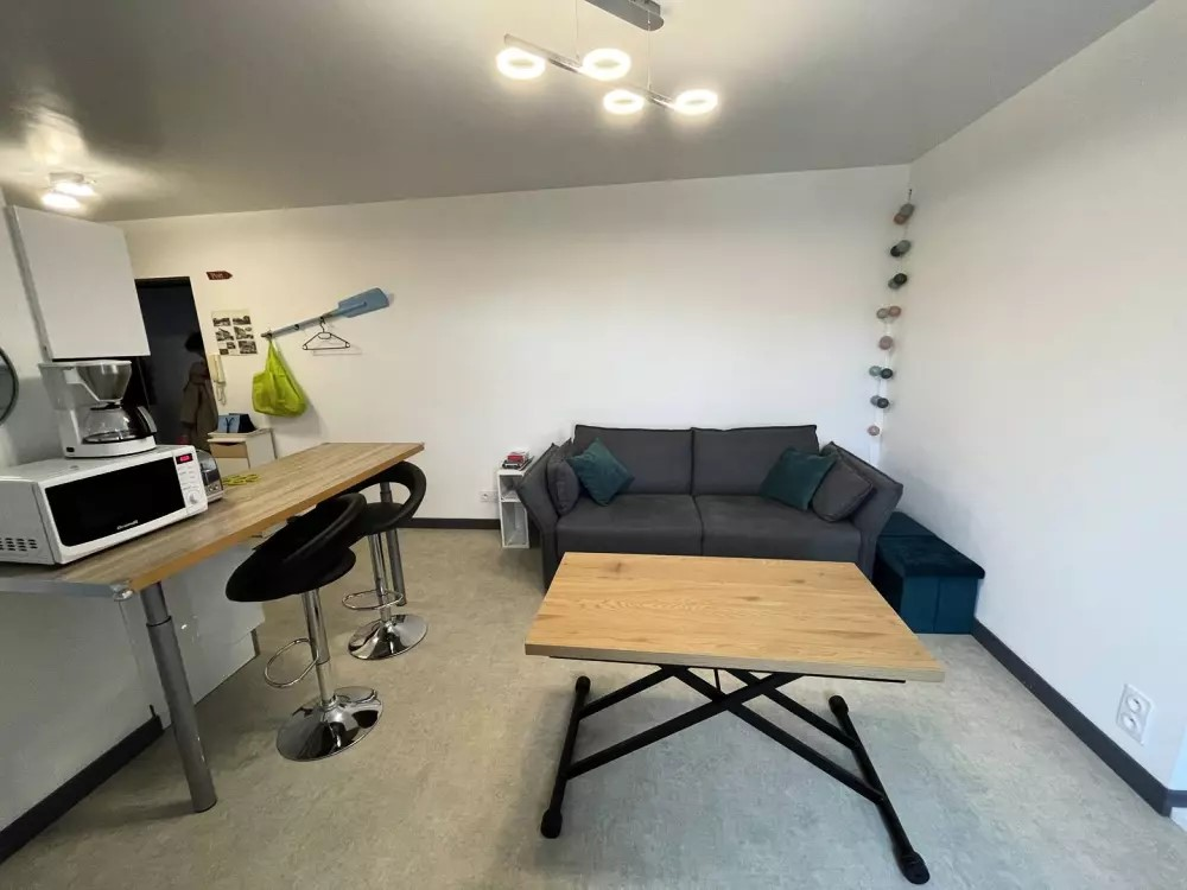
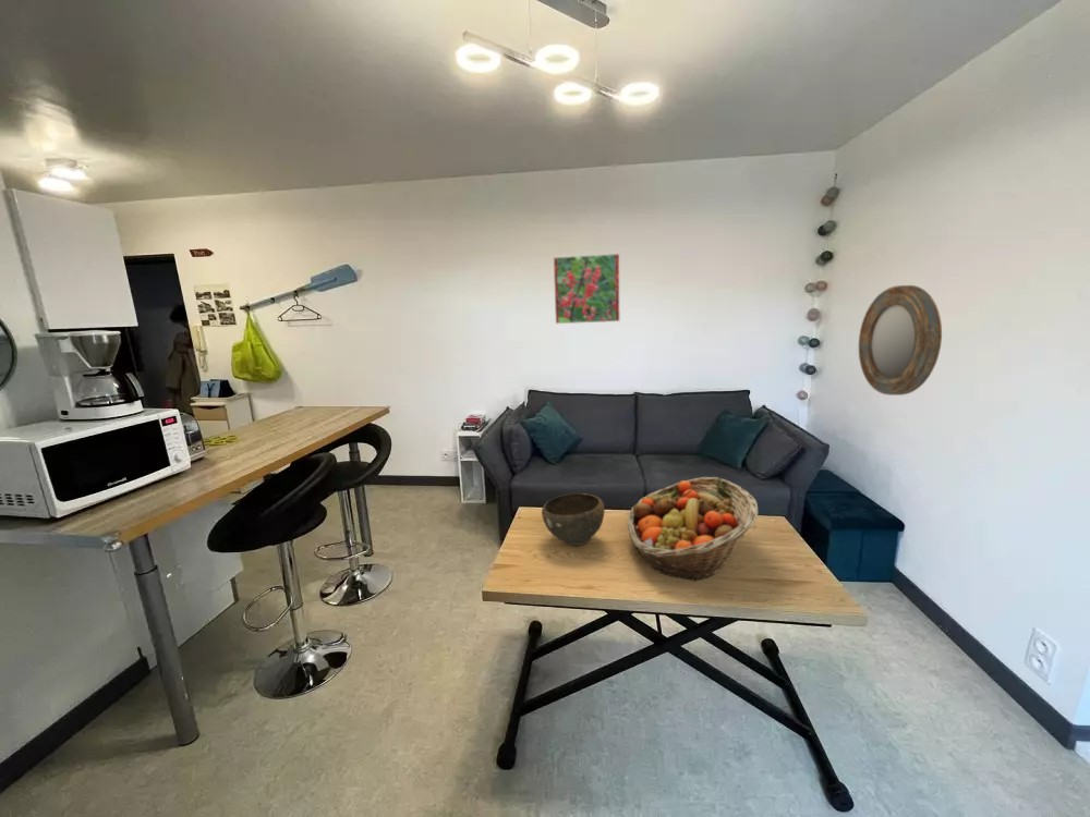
+ bowl [541,492,606,547]
+ fruit basket [627,476,759,583]
+ home mirror [858,284,943,397]
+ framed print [553,253,621,325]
